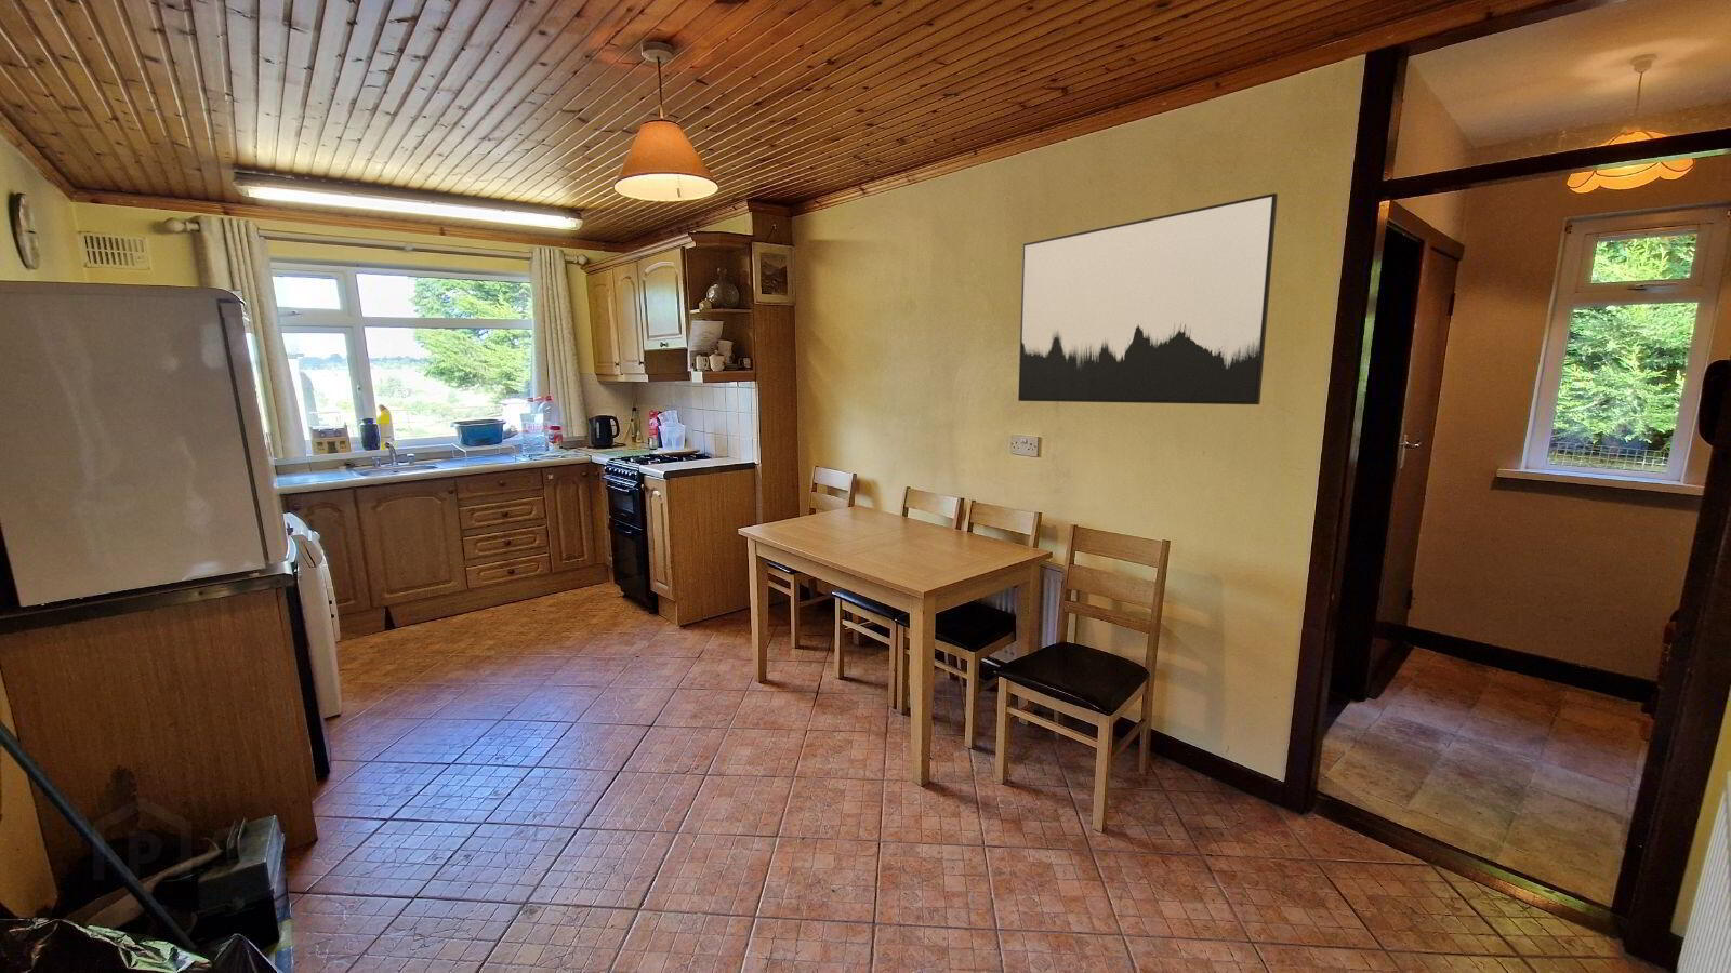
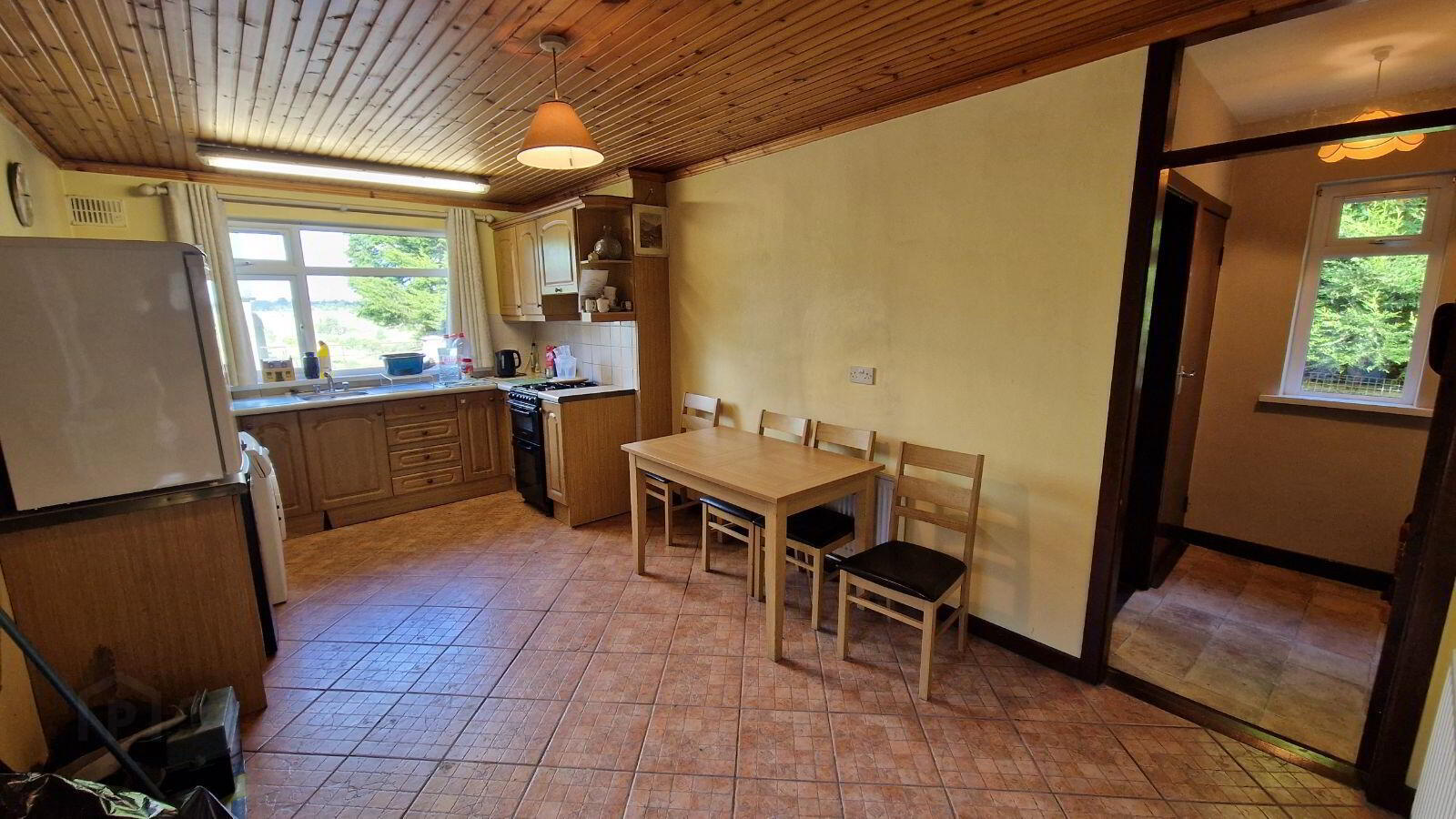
- wall art [1016,192,1279,405]
